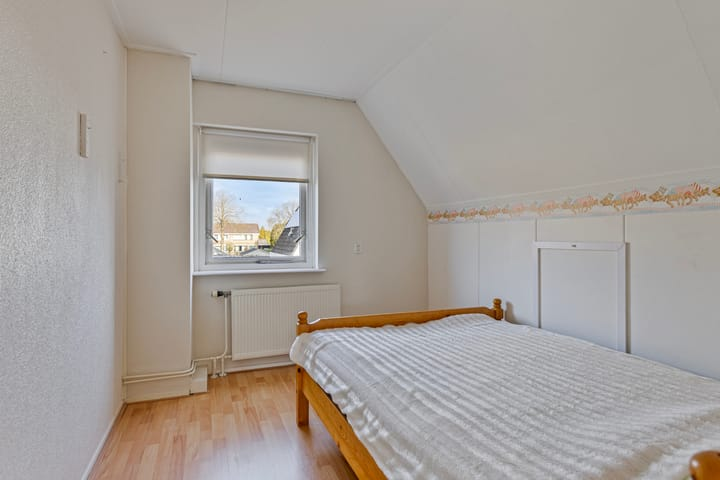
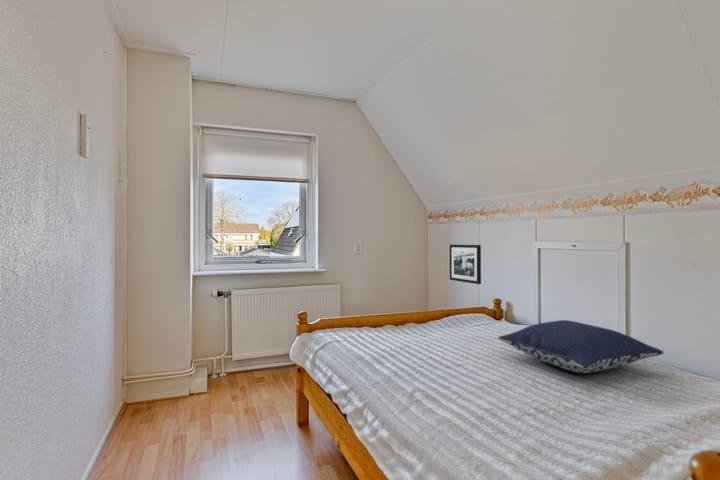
+ pillow [497,319,665,374]
+ picture frame [449,244,482,285]
